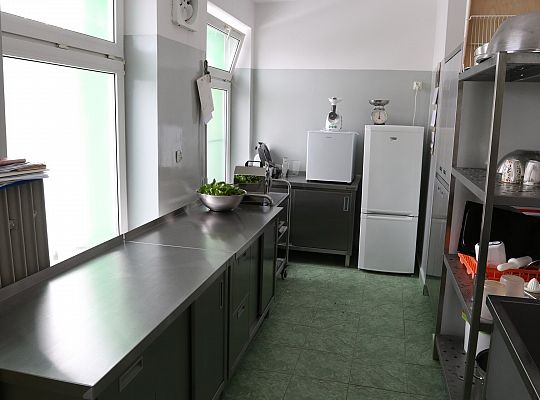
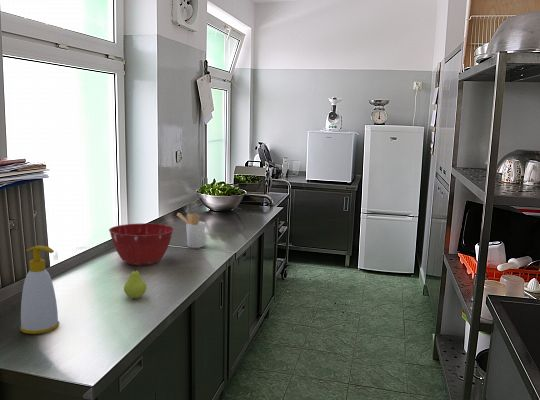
+ fruit [123,265,148,299]
+ utensil holder [176,212,206,249]
+ soap bottle [19,244,60,335]
+ mixing bowl [108,222,175,266]
